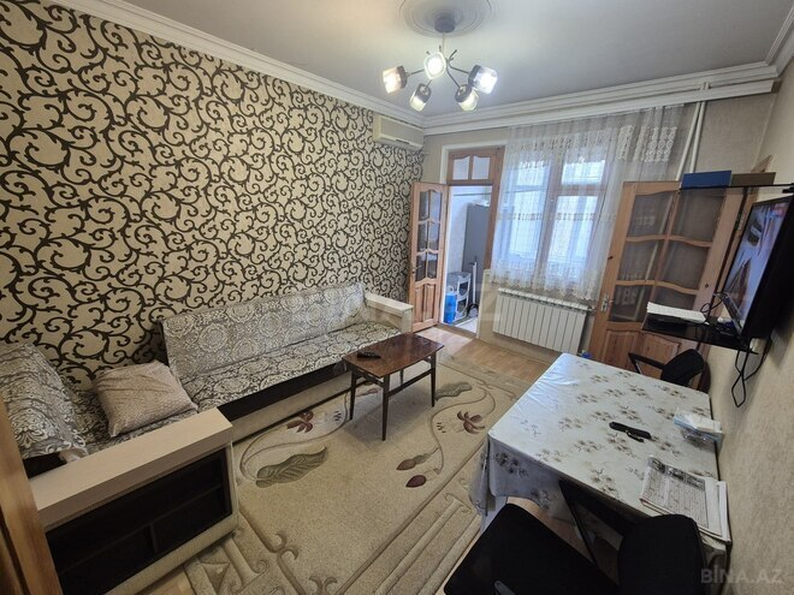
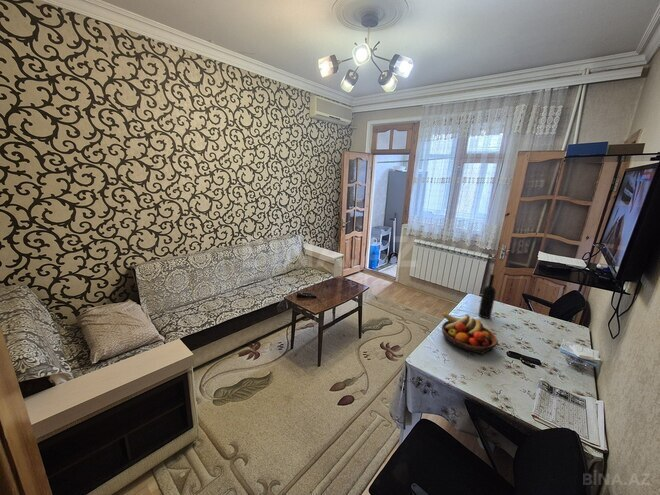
+ fruit bowl [441,311,499,355]
+ wine bottle [477,273,497,320]
